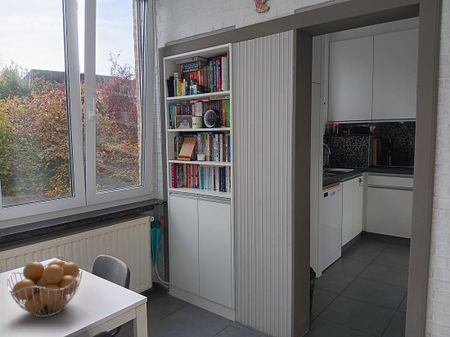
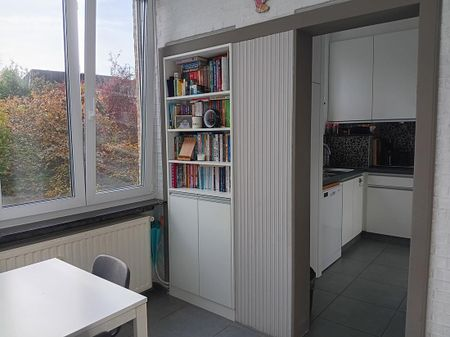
- fruit basket [6,259,84,318]
